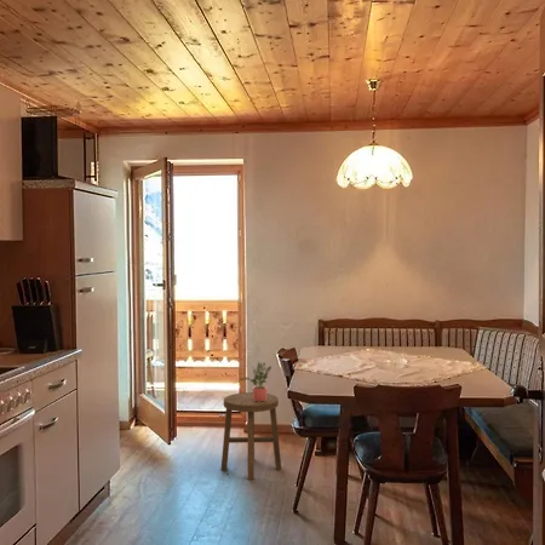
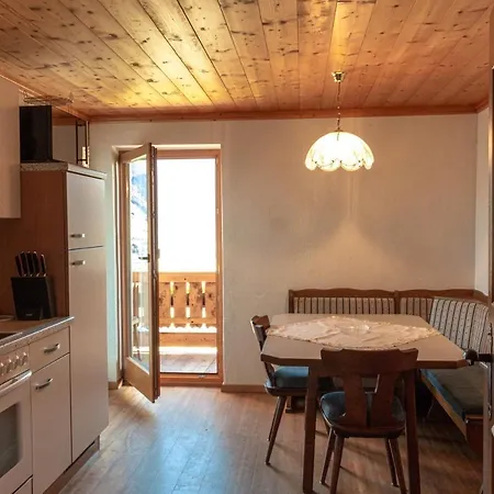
- potted plant [239,361,272,402]
- stool [220,391,282,481]
